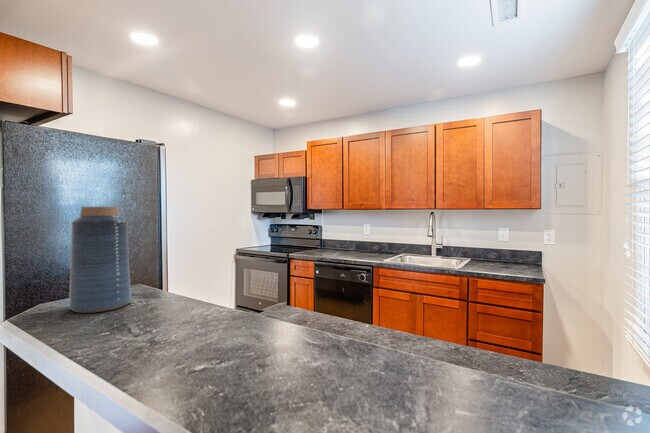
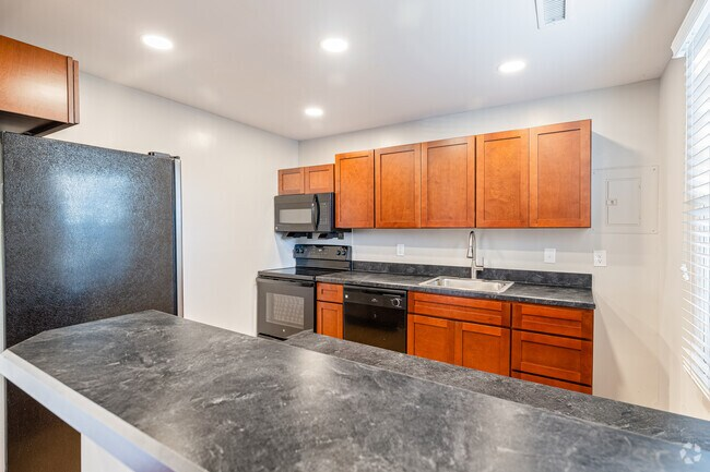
- vase [68,206,132,314]
